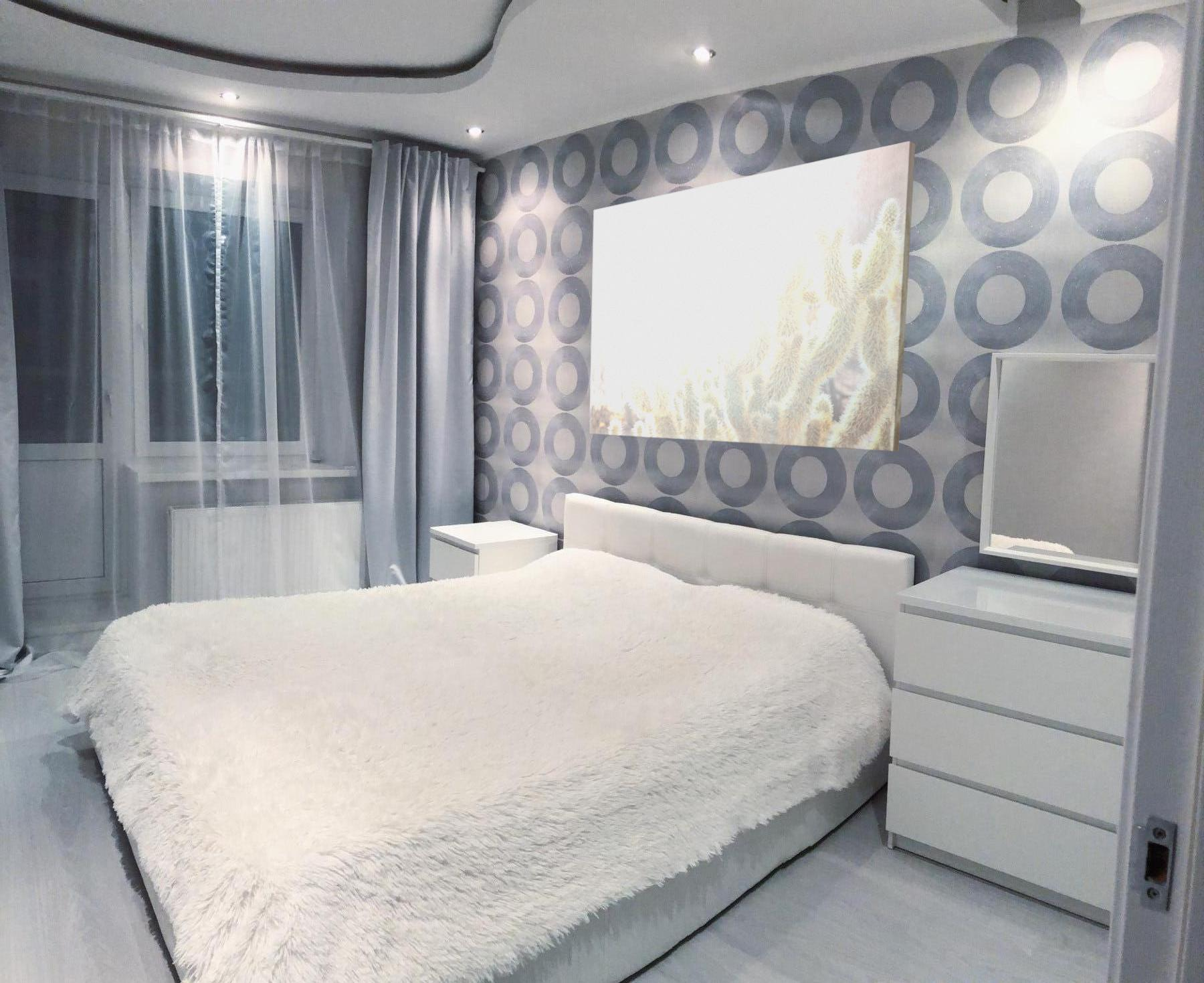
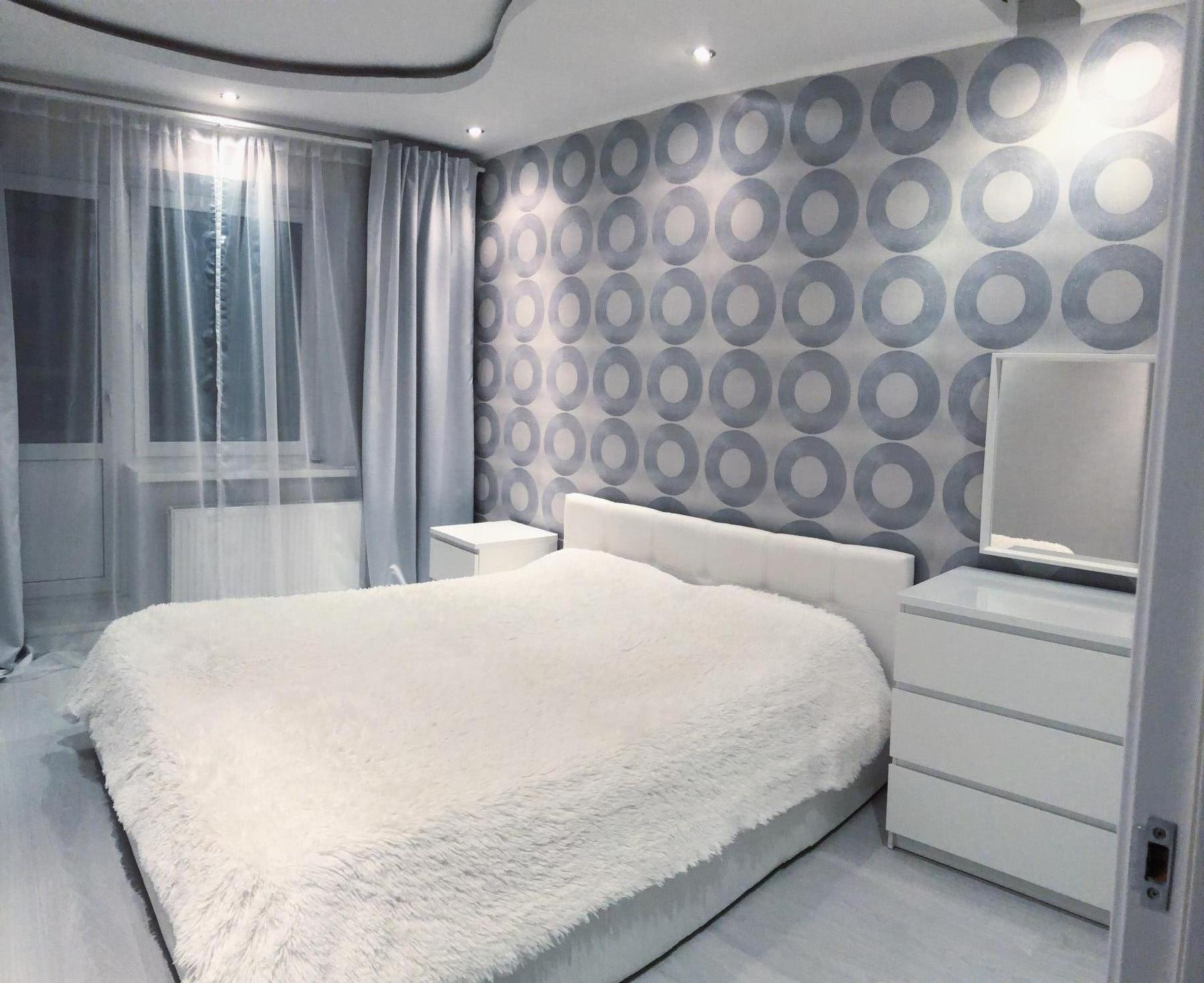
- wall art [589,141,916,452]
